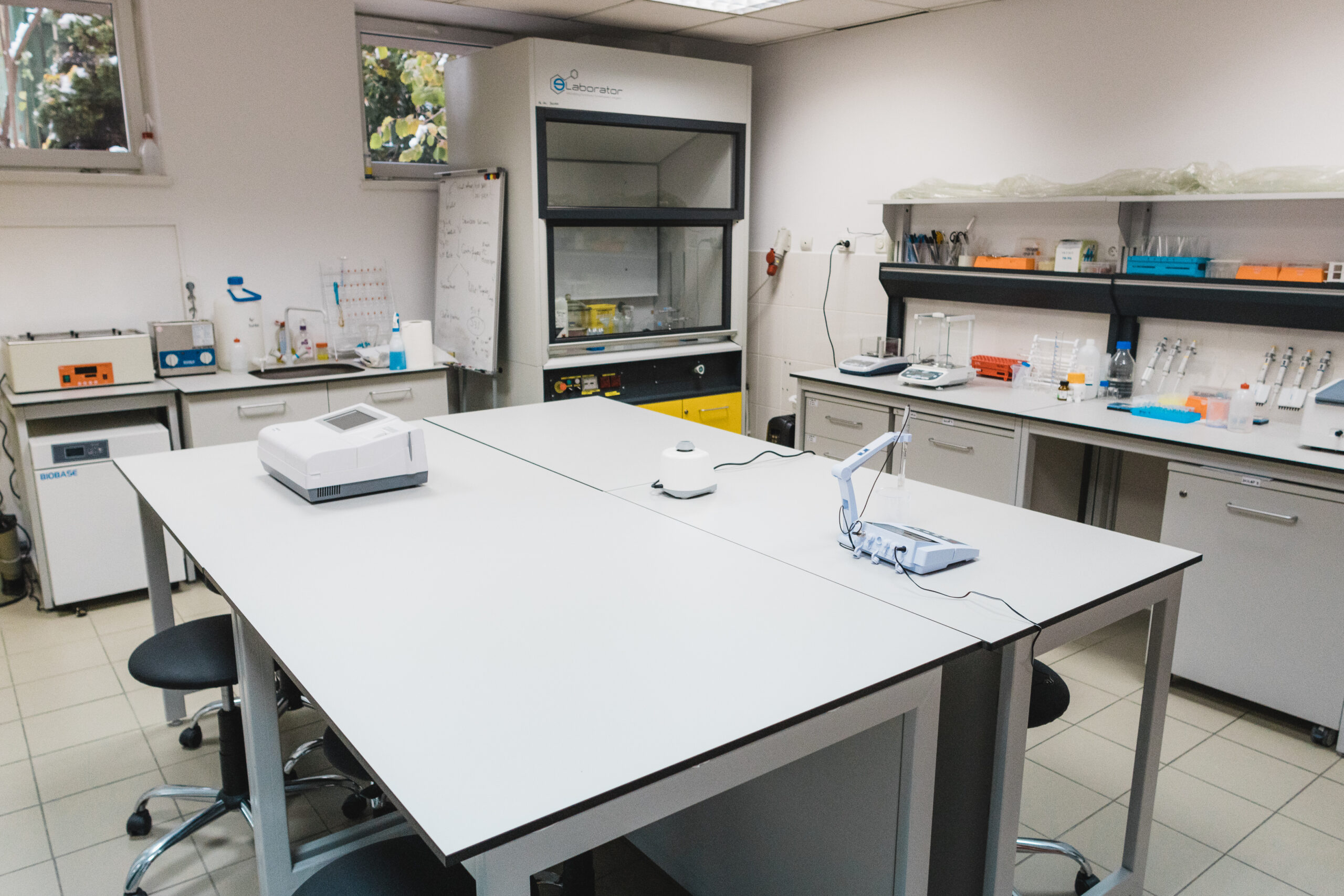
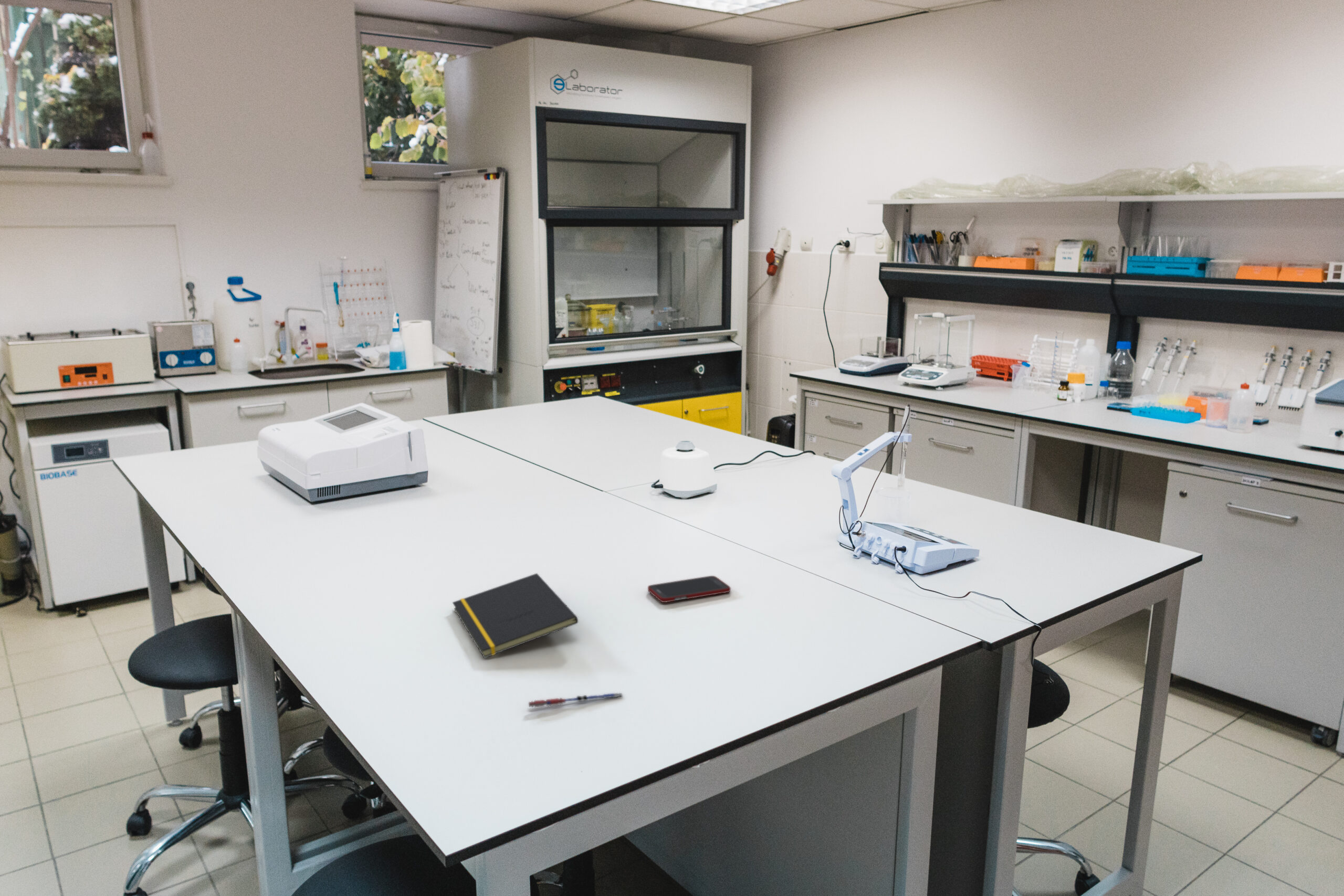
+ pen [528,692,624,708]
+ cell phone [647,575,731,603]
+ notepad [452,573,579,659]
